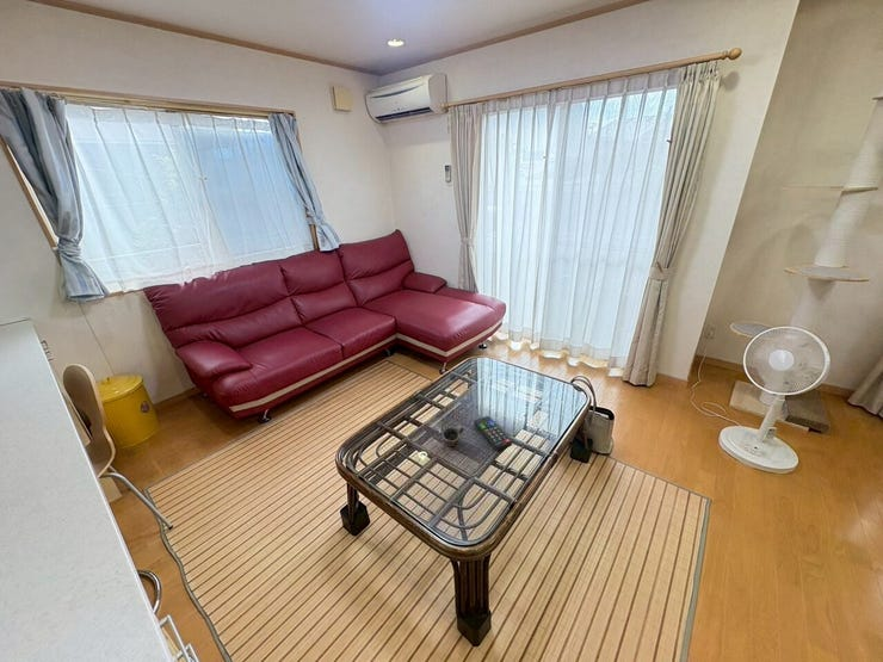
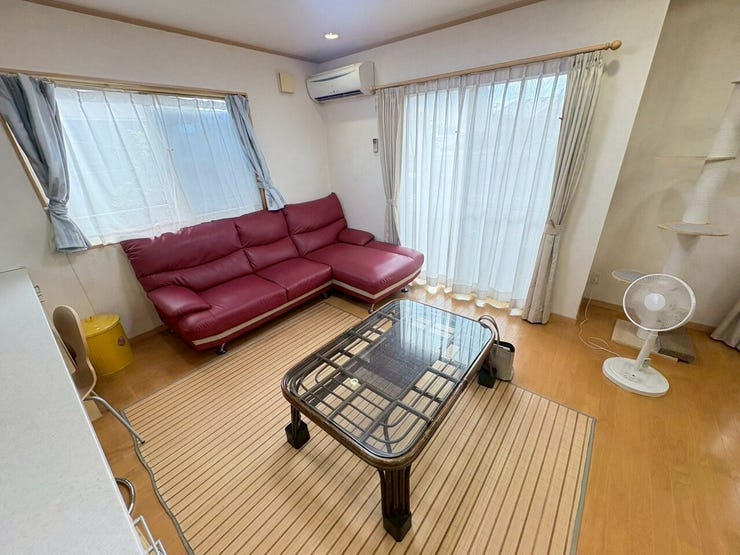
- cup [441,425,464,447]
- remote control [474,415,513,452]
